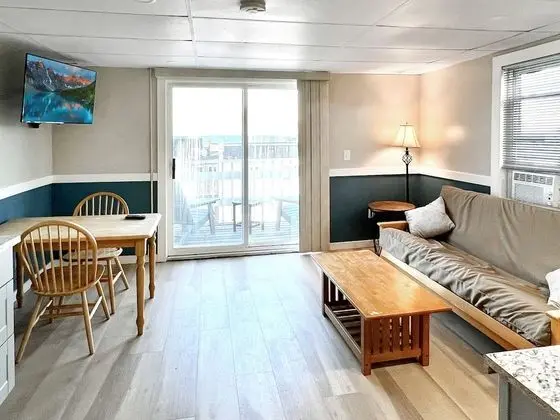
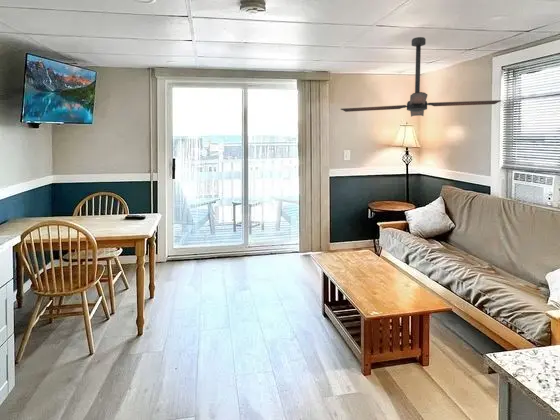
+ ceiling fan [340,36,503,118]
